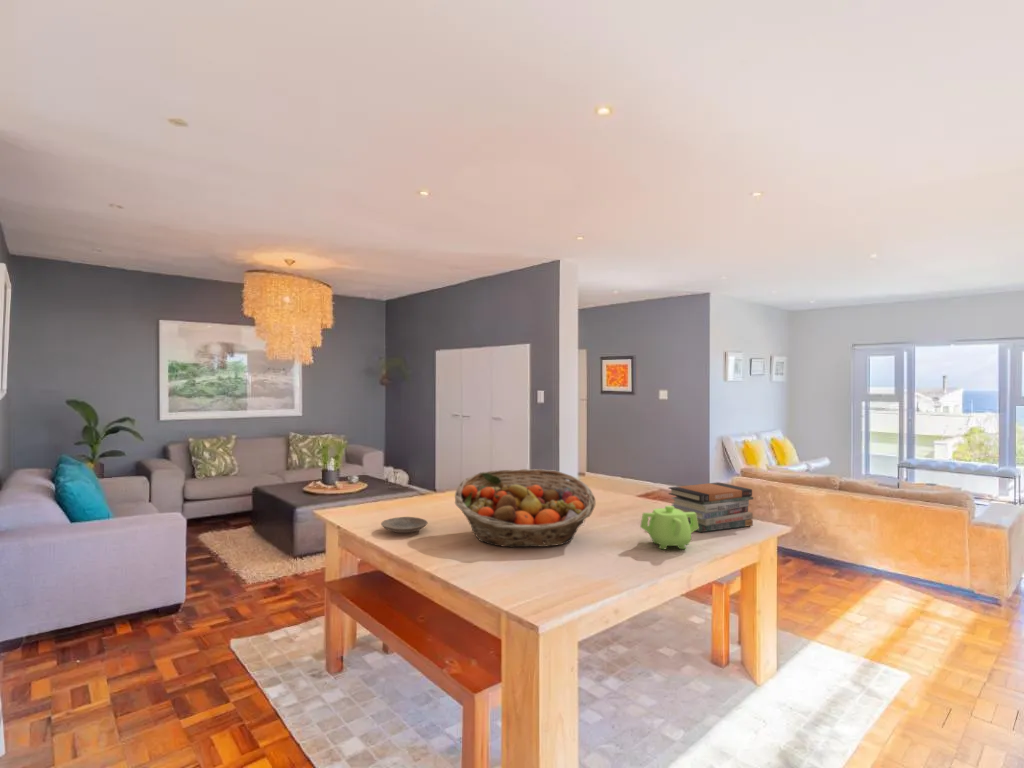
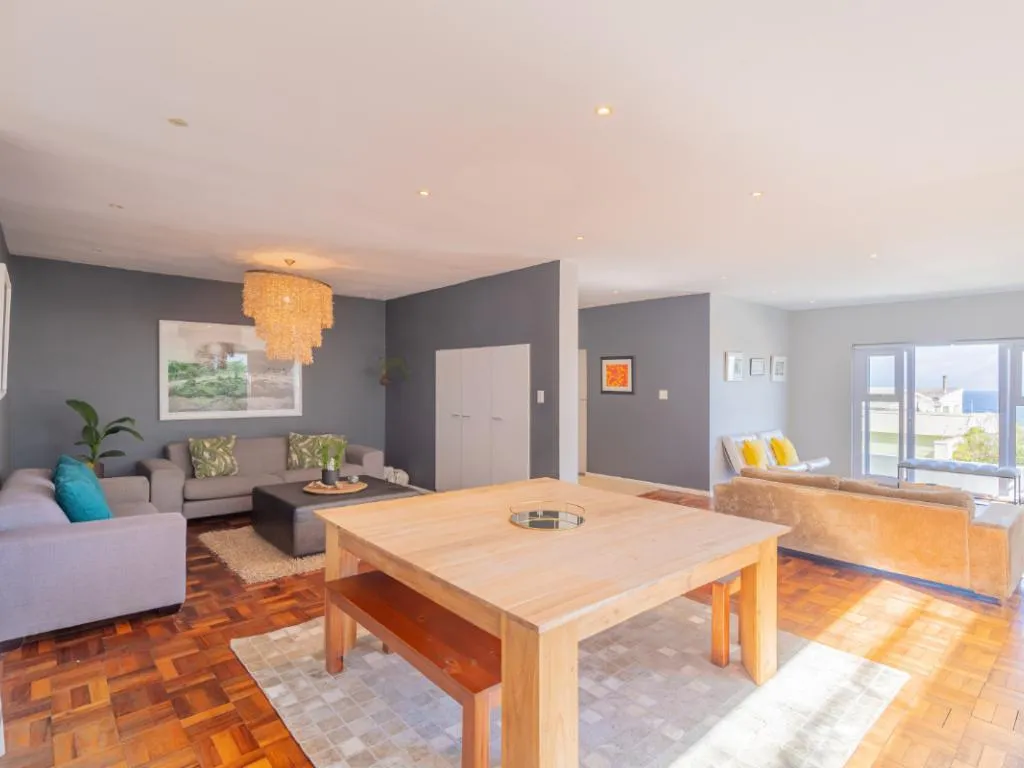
- plate [380,516,429,534]
- teapot [639,505,699,550]
- book stack [667,481,754,533]
- fruit basket [454,468,597,548]
